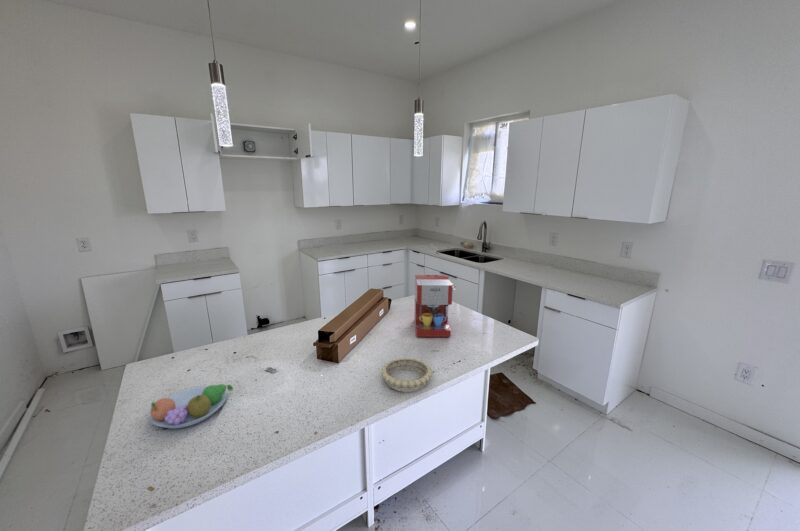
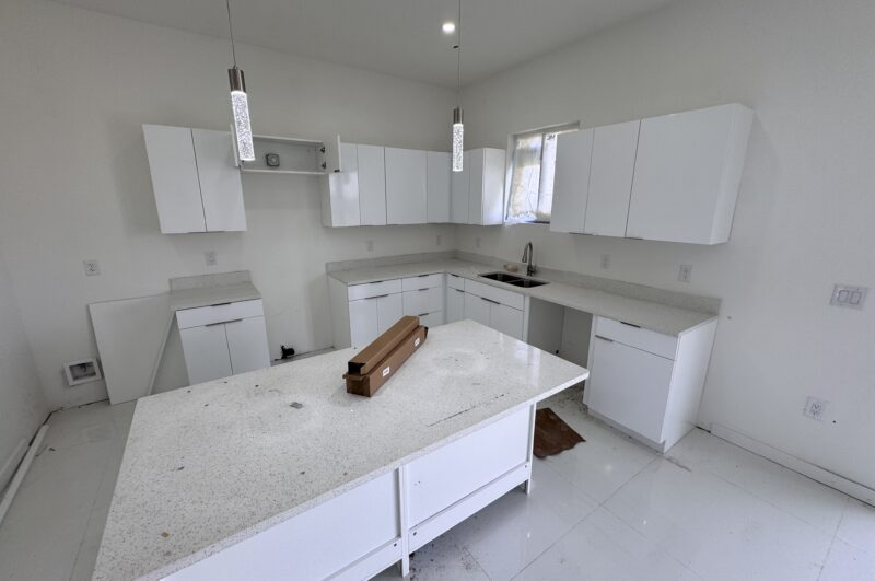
- fruit bowl [148,383,234,429]
- coffee maker [413,274,457,338]
- decorative bowl [380,357,433,393]
